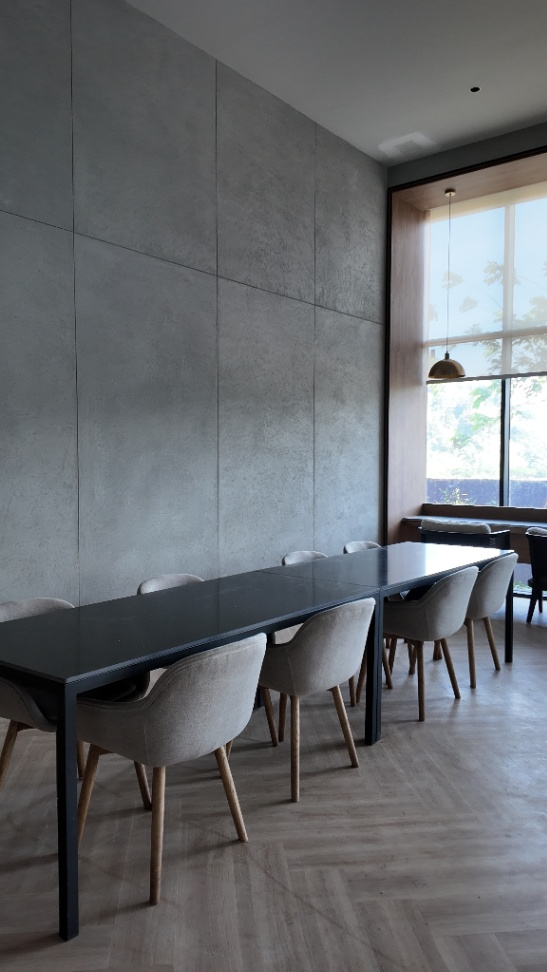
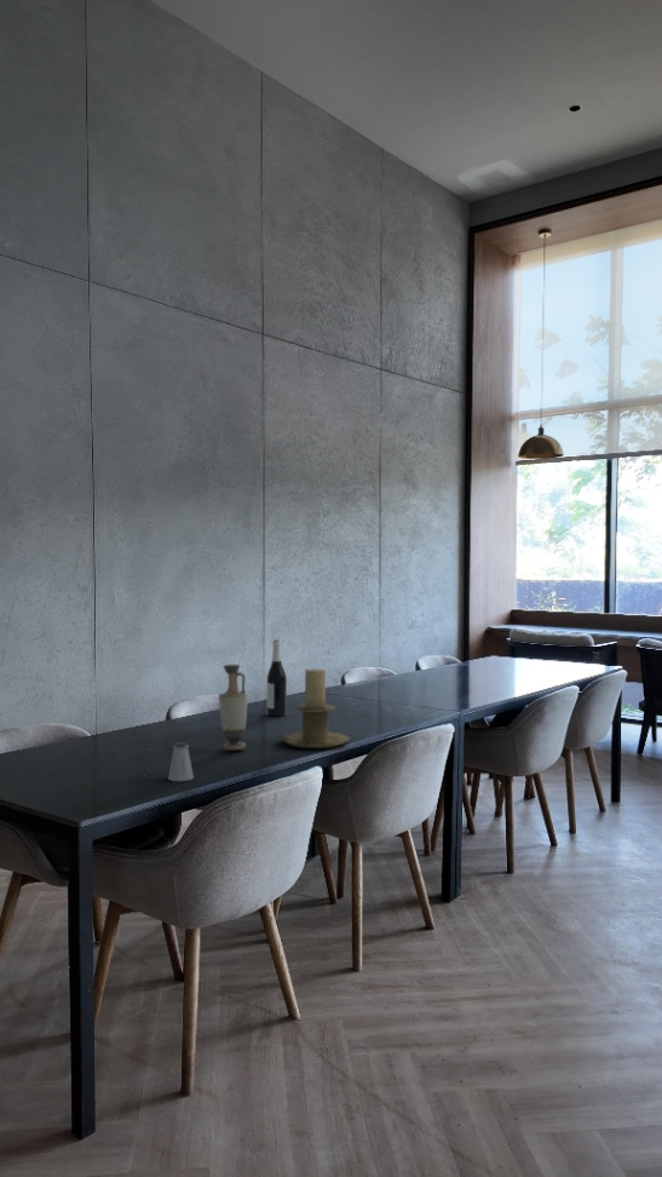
+ vase [218,664,248,752]
+ wine bottle [265,638,288,718]
+ saltshaker [167,741,195,782]
+ candle holder [280,668,351,750]
